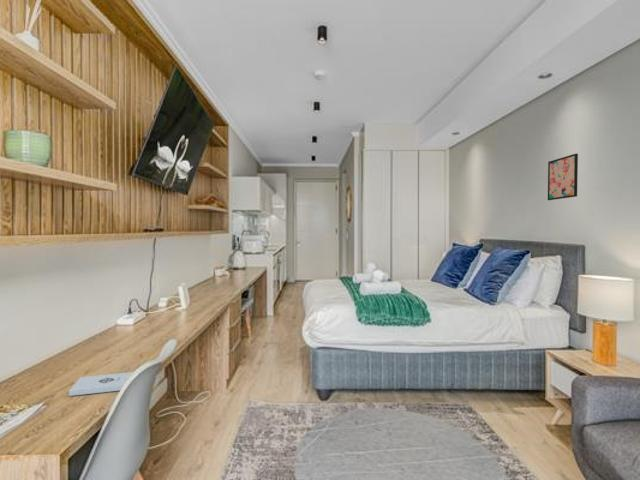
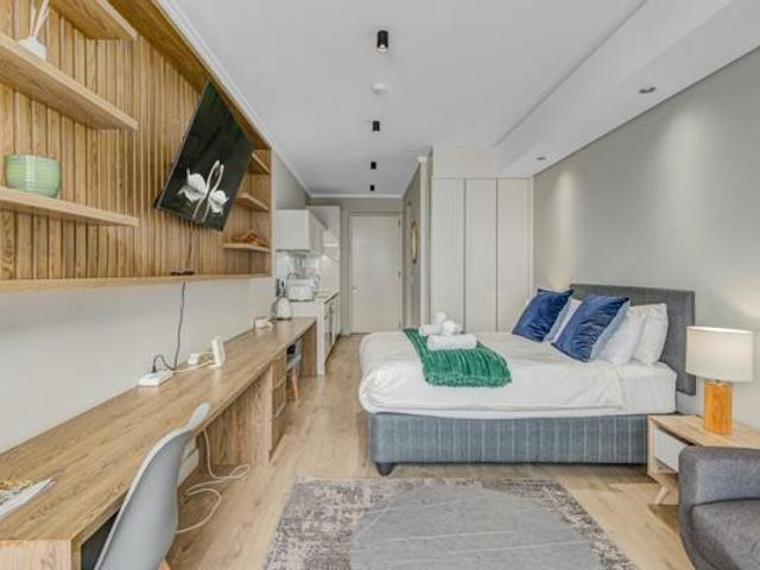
- wall art [547,153,579,201]
- notepad [68,371,134,397]
